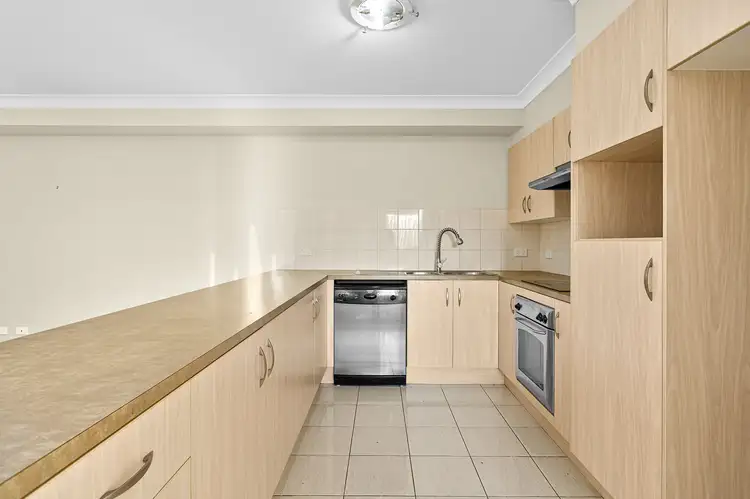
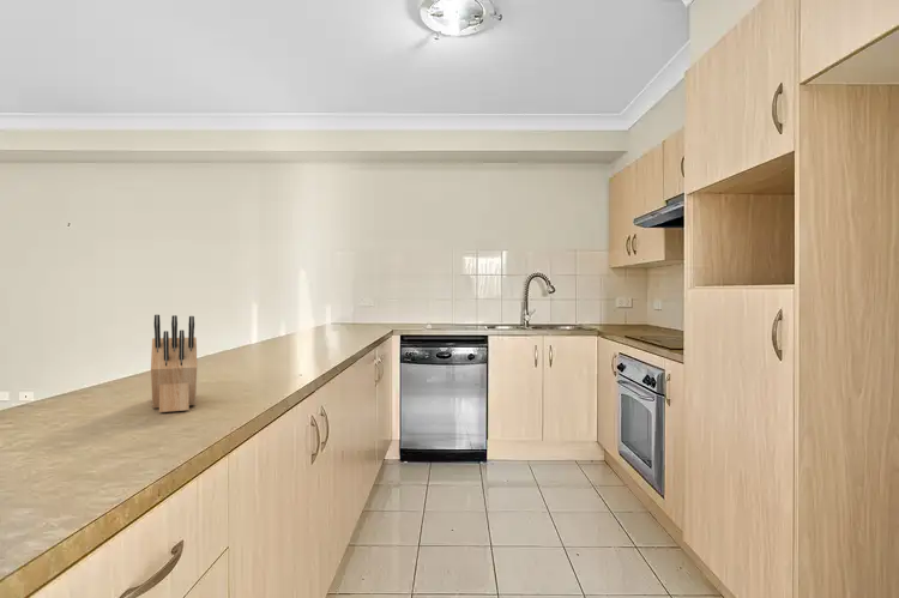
+ knife block [150,314,198,413]
